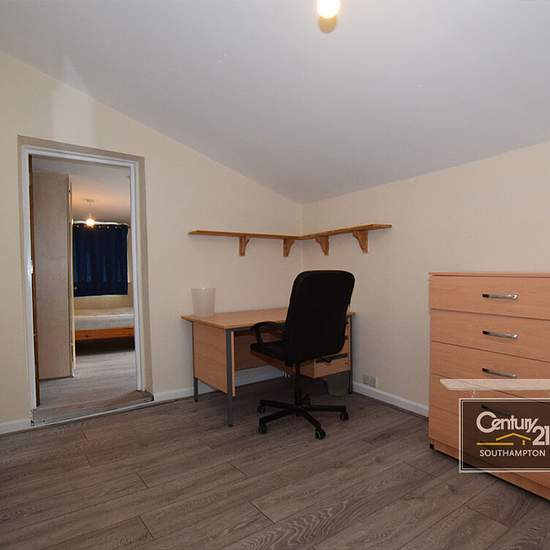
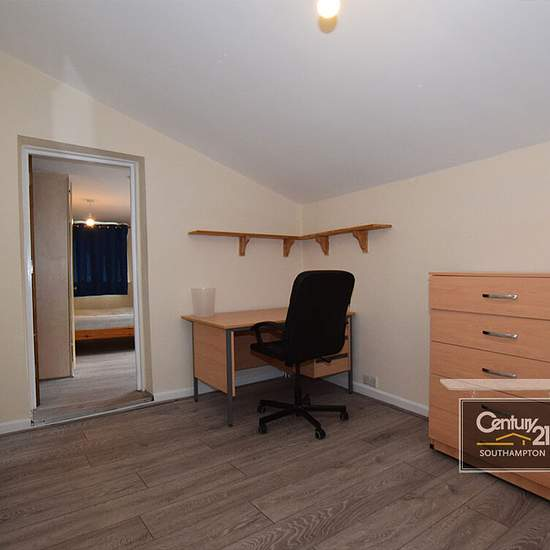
- waste basket [326,363,350,397]
